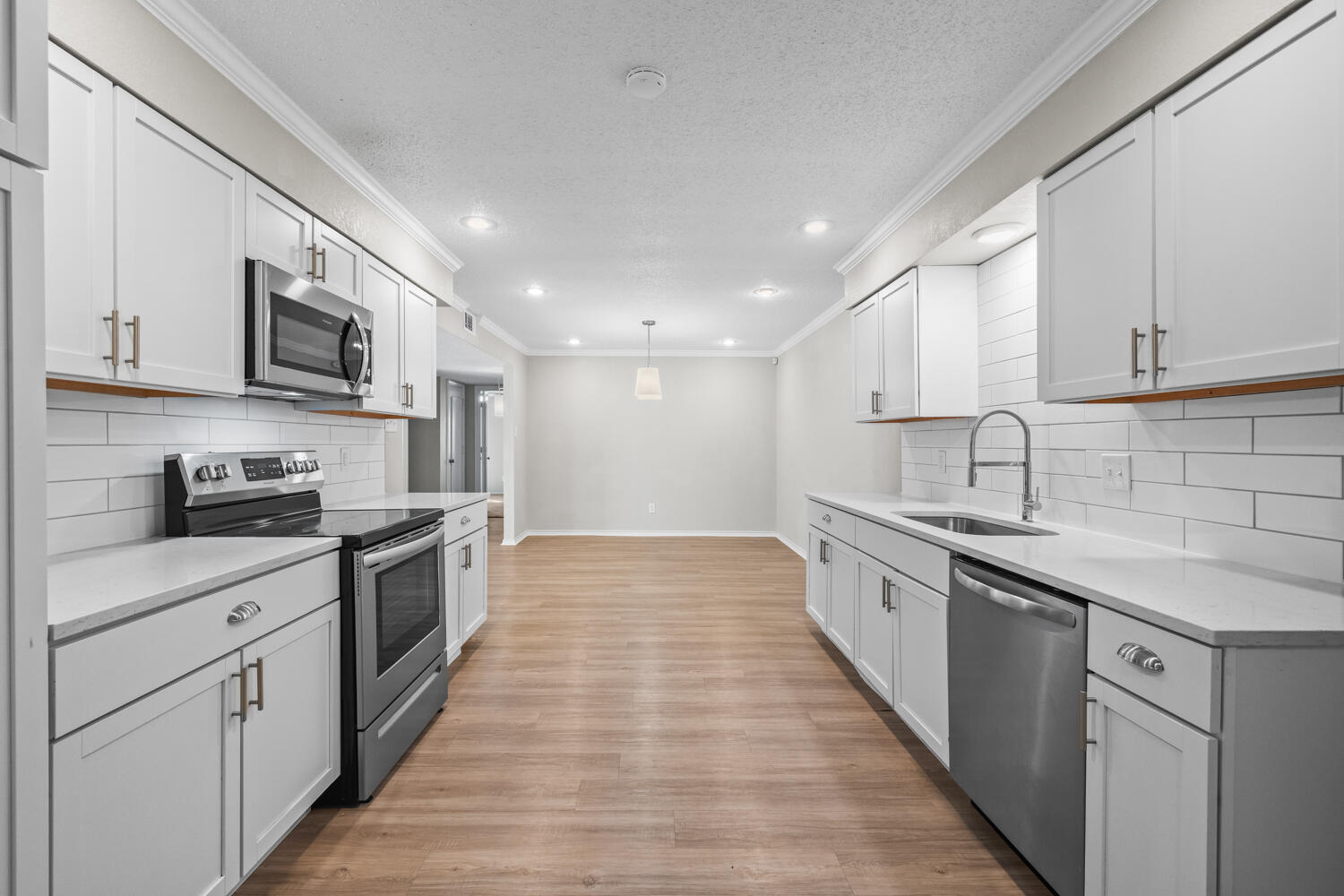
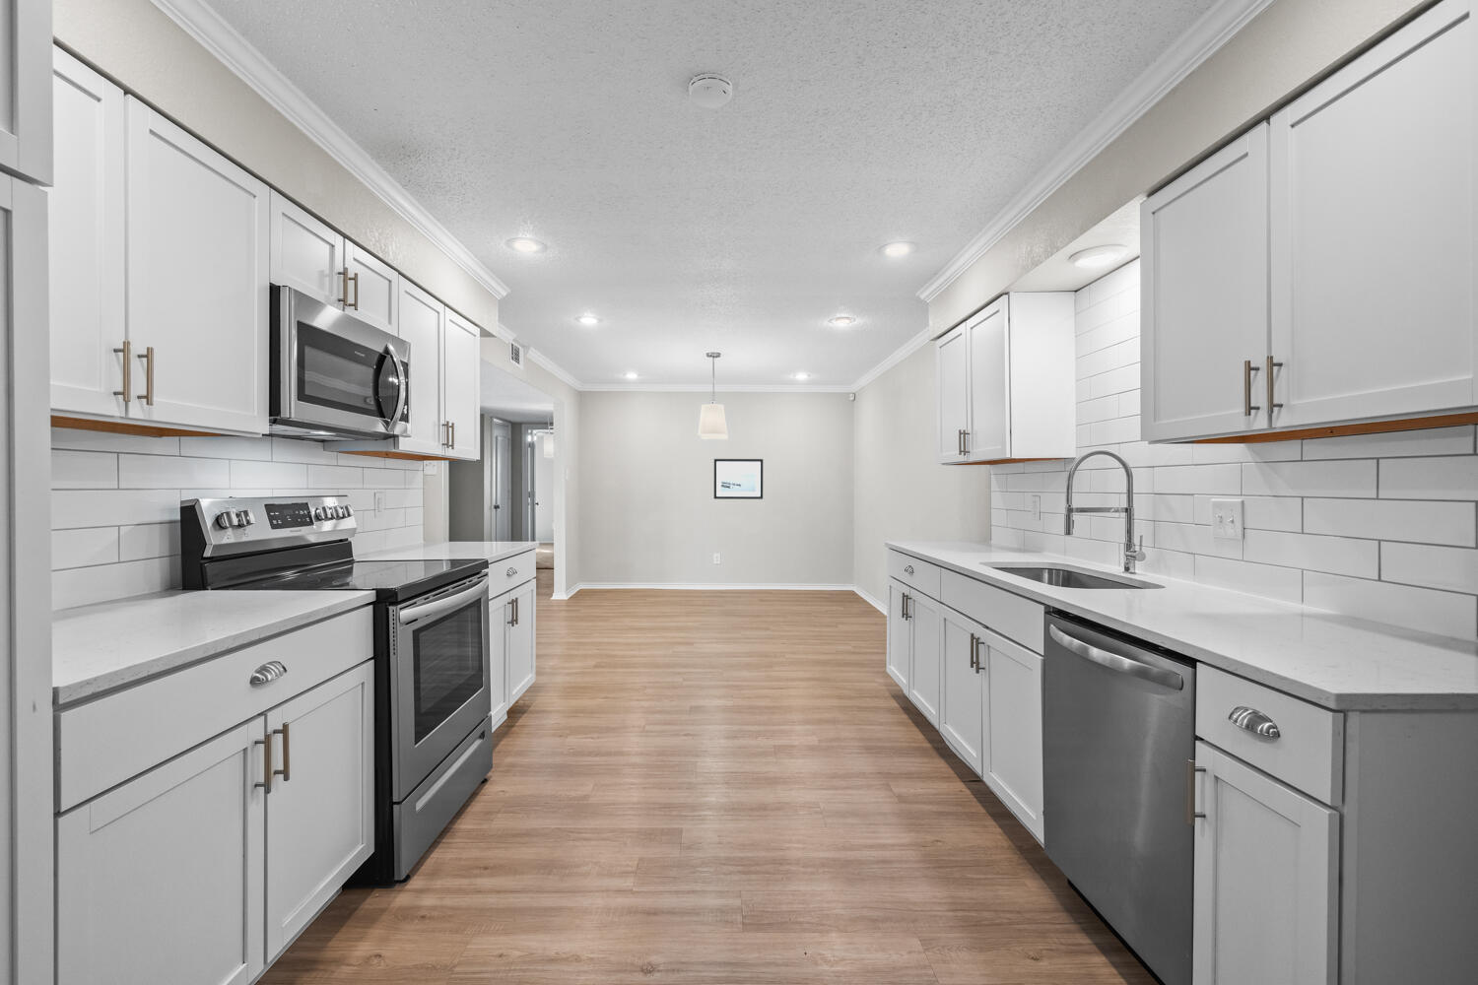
+ wall art [714,458,763,500]
